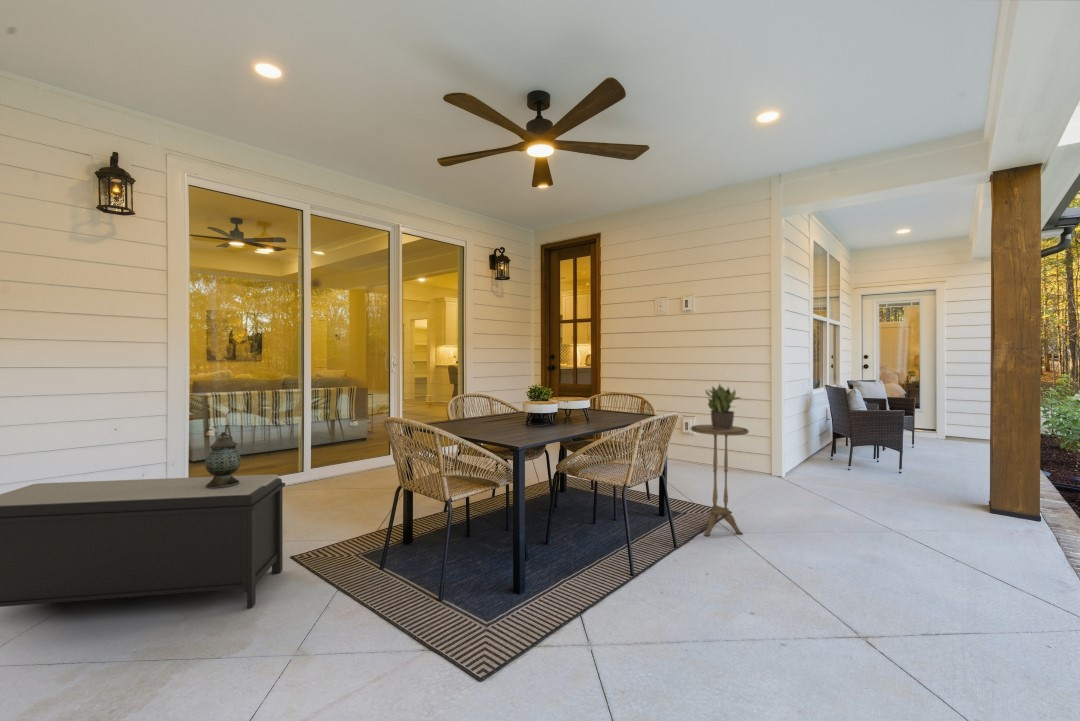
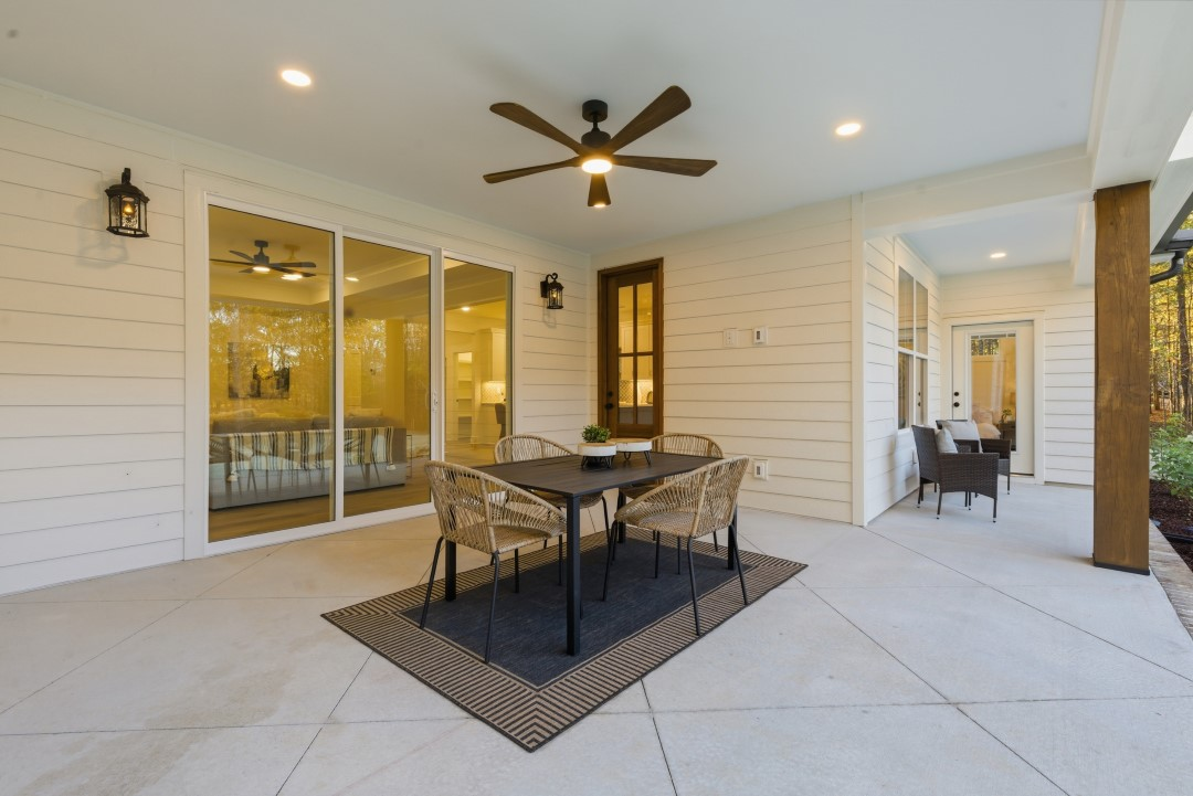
- lantern [204,431,242,489]
- potted plant [705,382,742,430]
- bench [0,473,286,609]
- side table [690,424,750,537]
